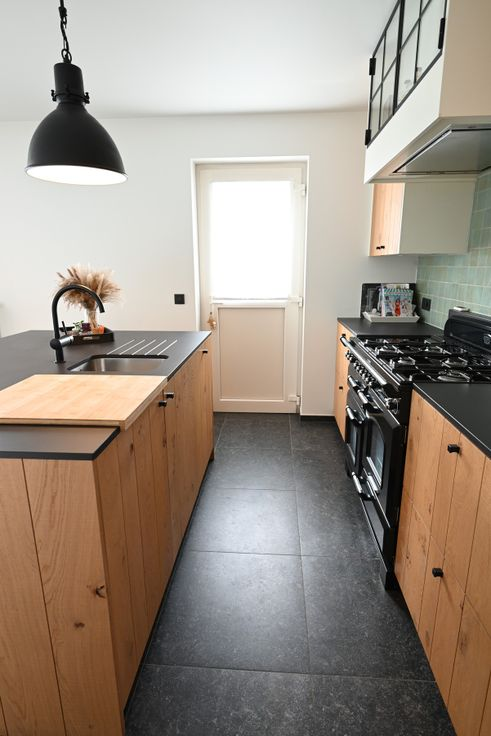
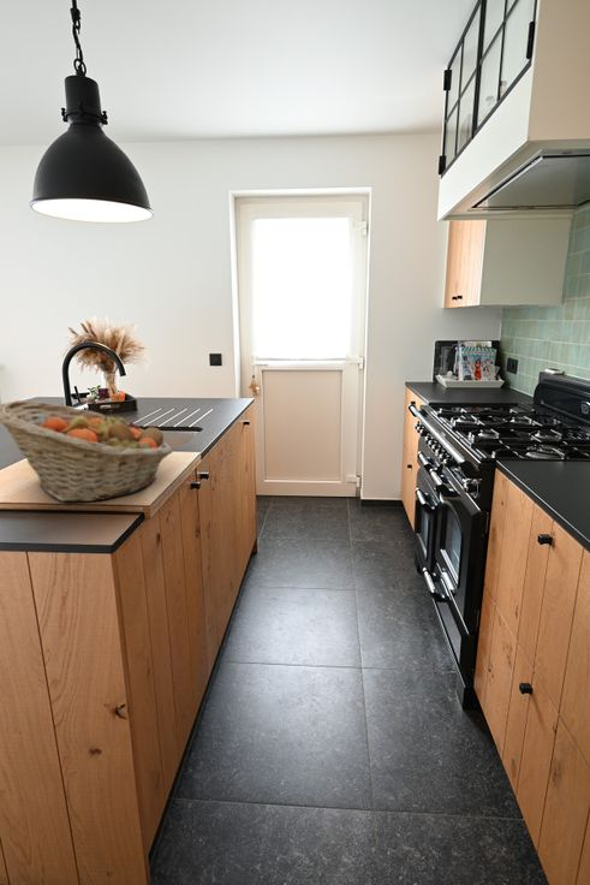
+ fruit basket [0,399,173,503]
